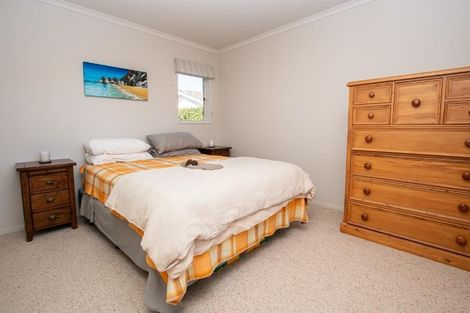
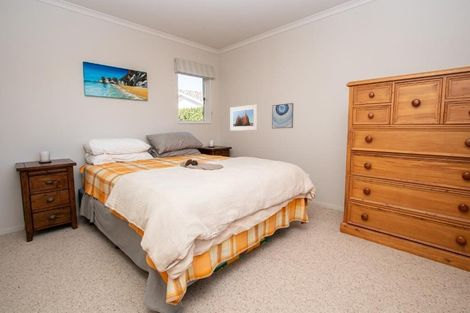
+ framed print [229,104,259,132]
+ wall art [271,102,295,130]
